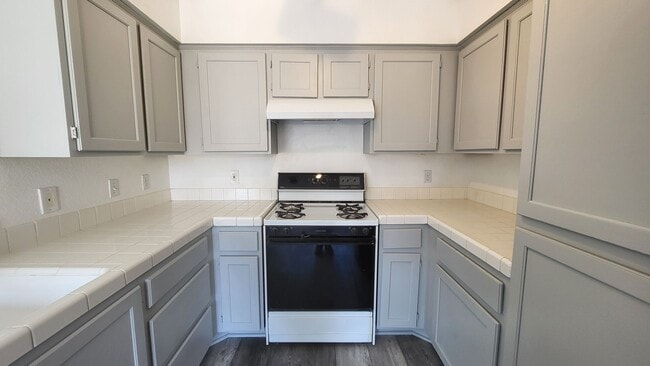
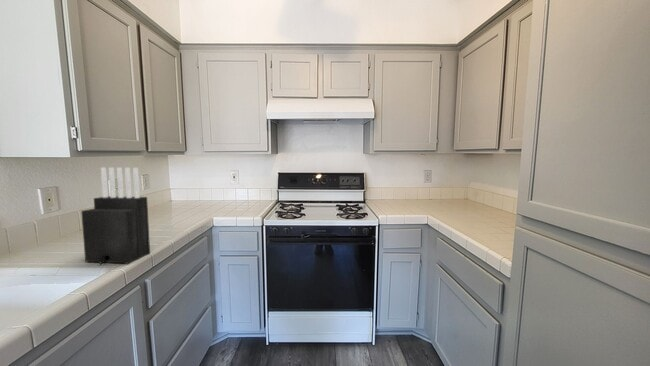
+ knife block [80,167,151,266]
